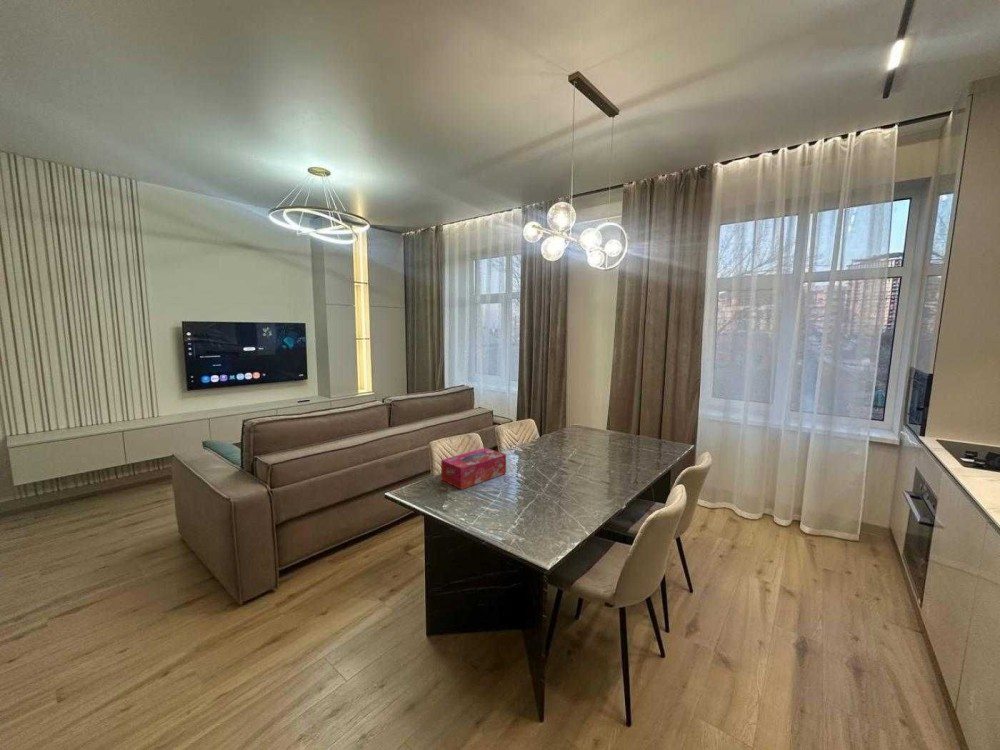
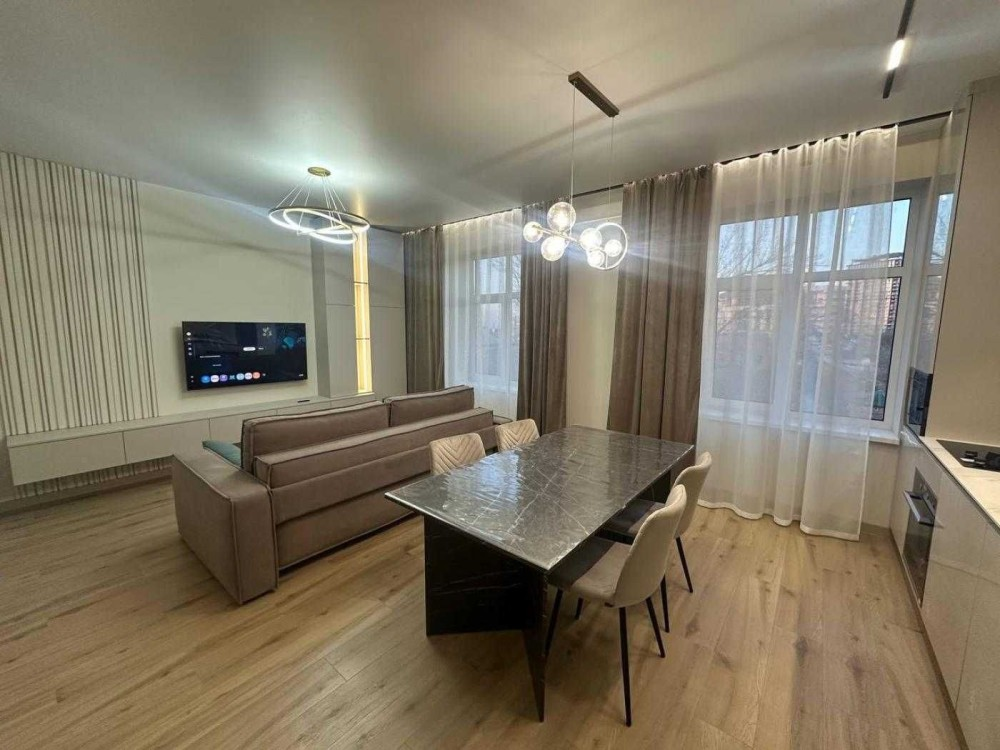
- tissue box [440,447,507,490]
